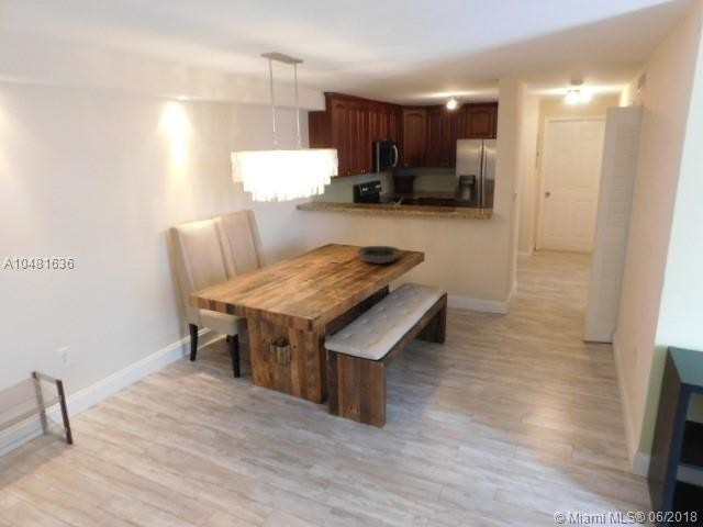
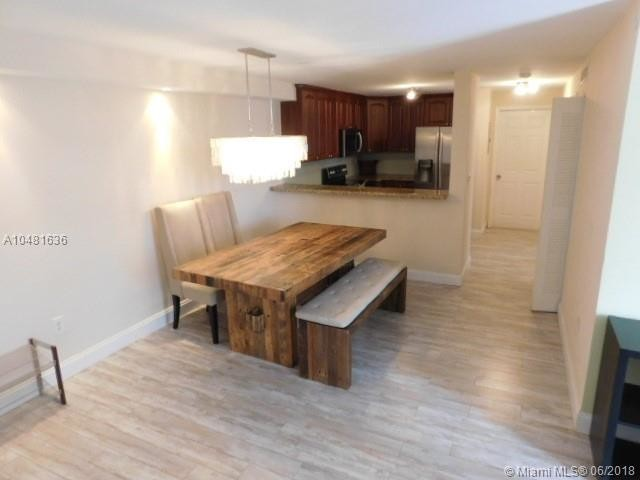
- decorative bowl [357,245,401,265]
